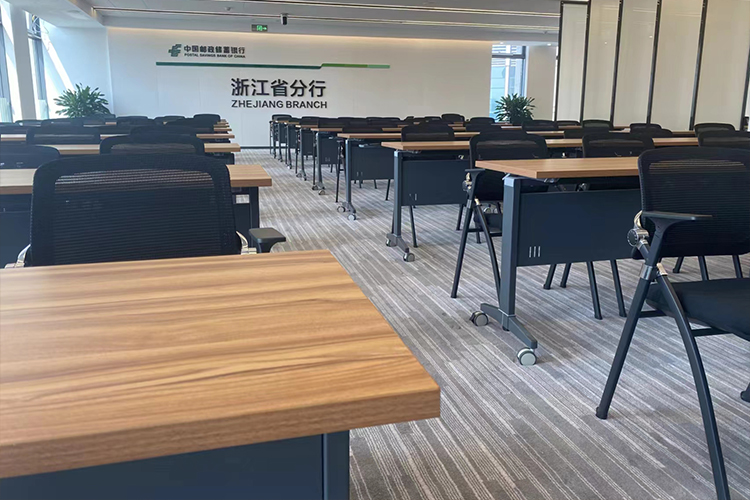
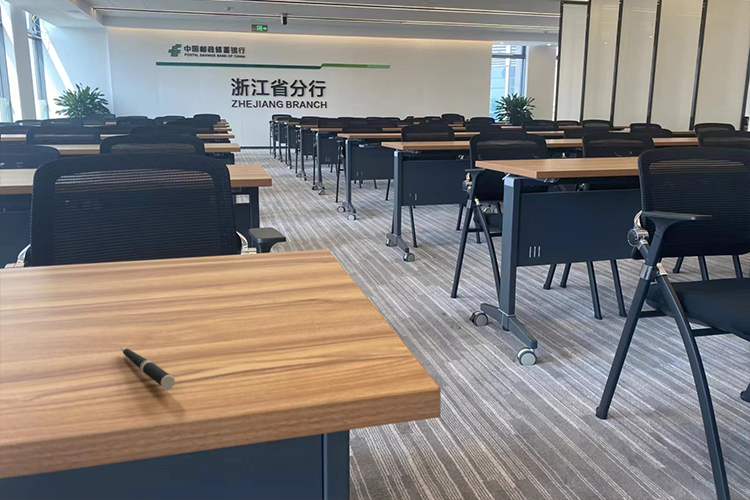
+ pen [120,346,176,391]
